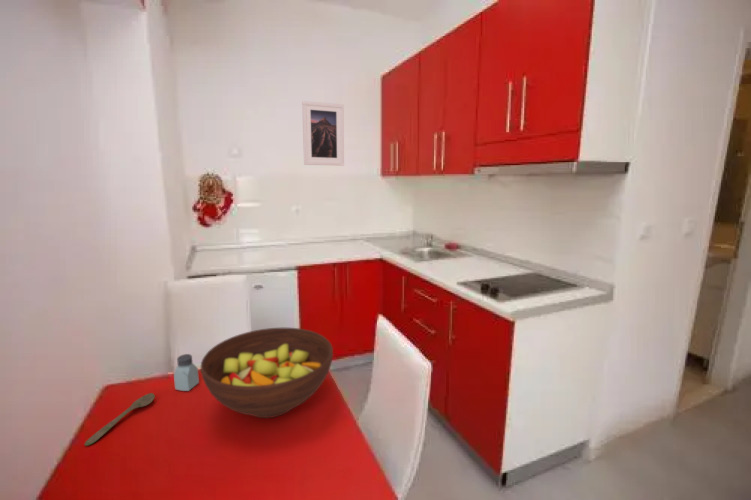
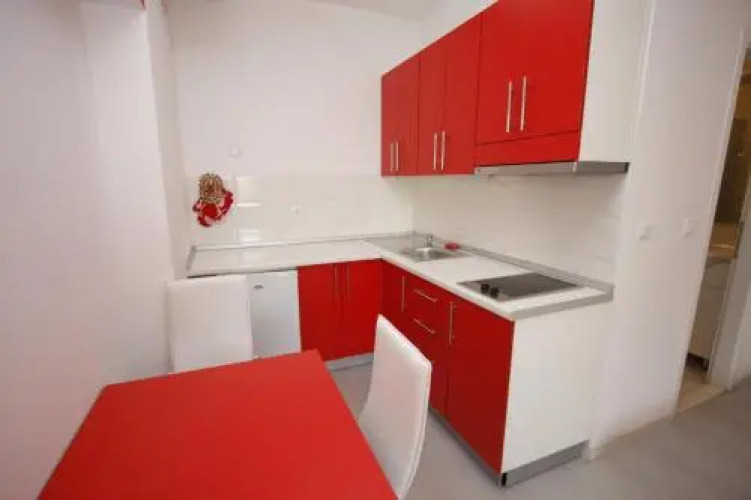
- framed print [301,100,345,167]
- saltshaker [173,353,200,392]
- fruit bowl [200,327,334,419]
- spoon [84,392,156,447]
